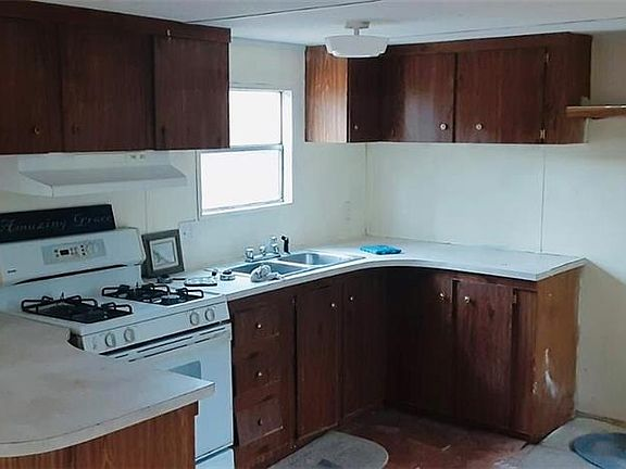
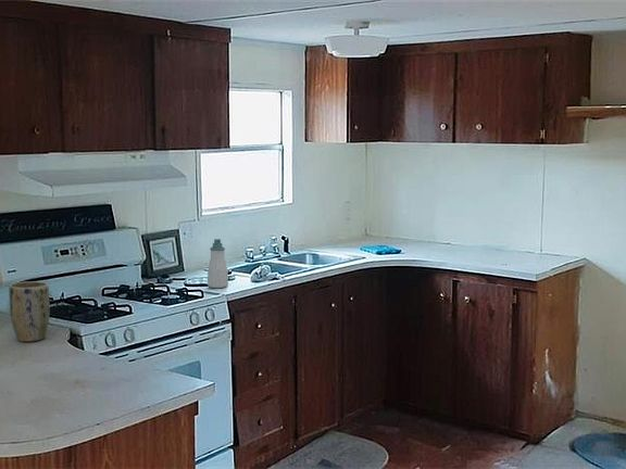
+ plant pot [8,280,51,343]
+ soap bottle [206,238,229,289]
